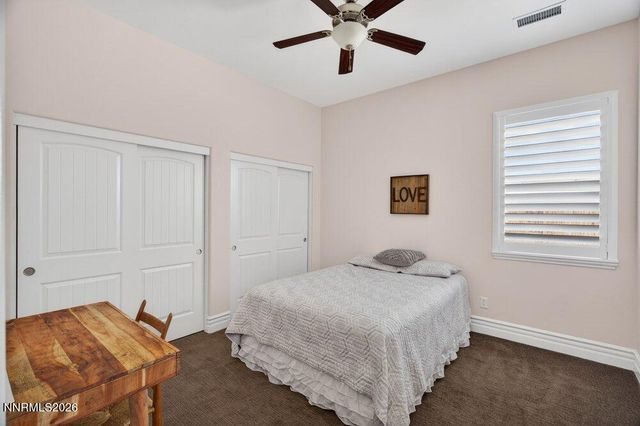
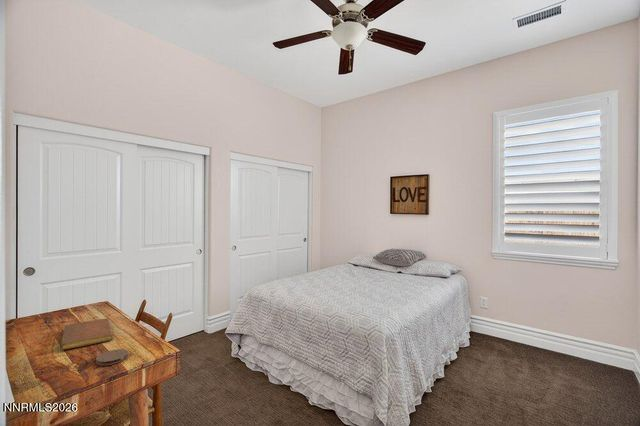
+ coaster [95,348,129,366]
+ notebook [60,317,113,351]
